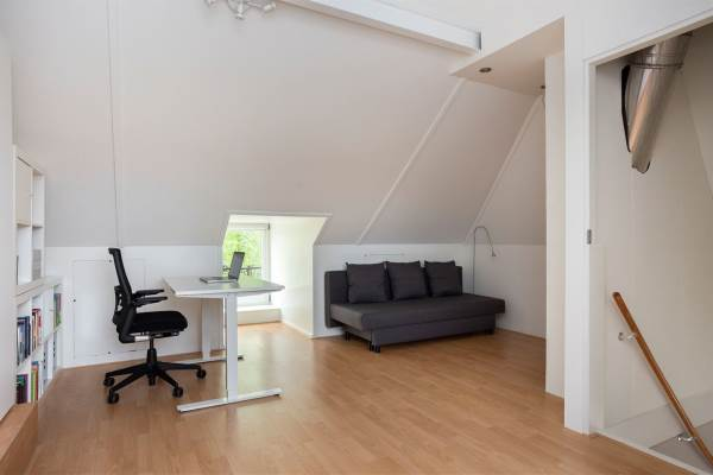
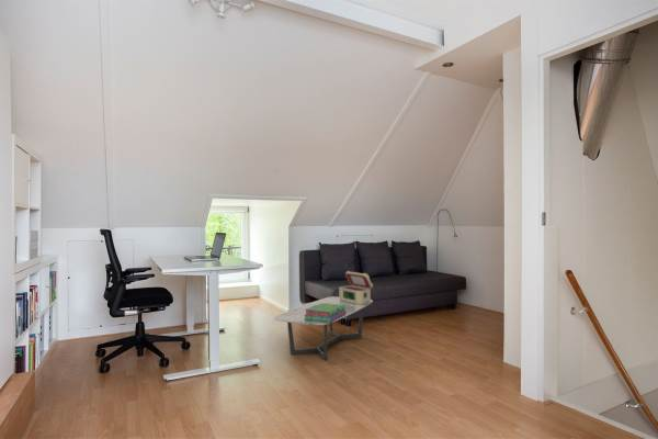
+ coffee table [273,295,374,361]
+ stack of books [304,303,347,322]
+ decorative box [338,270,374,305]
